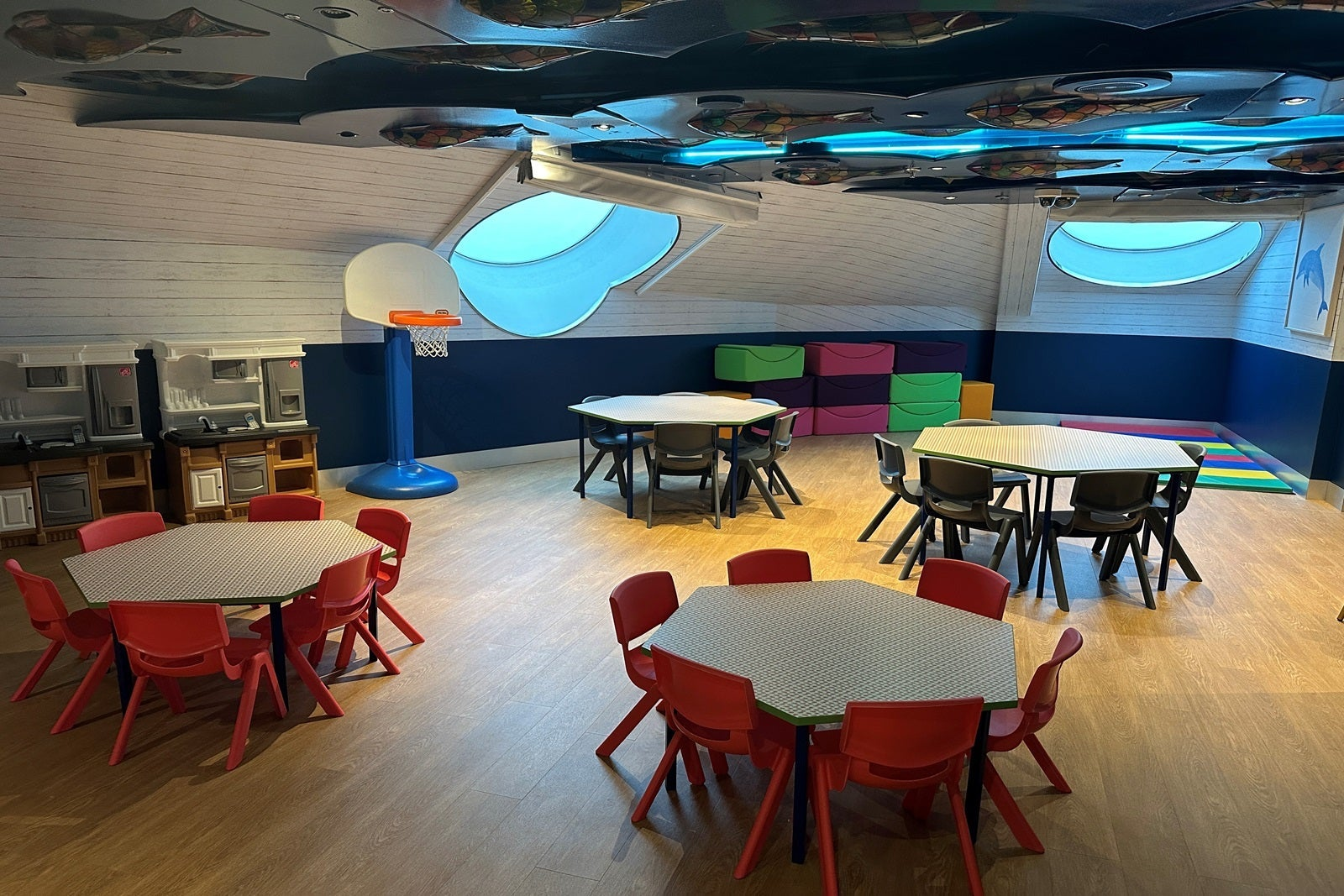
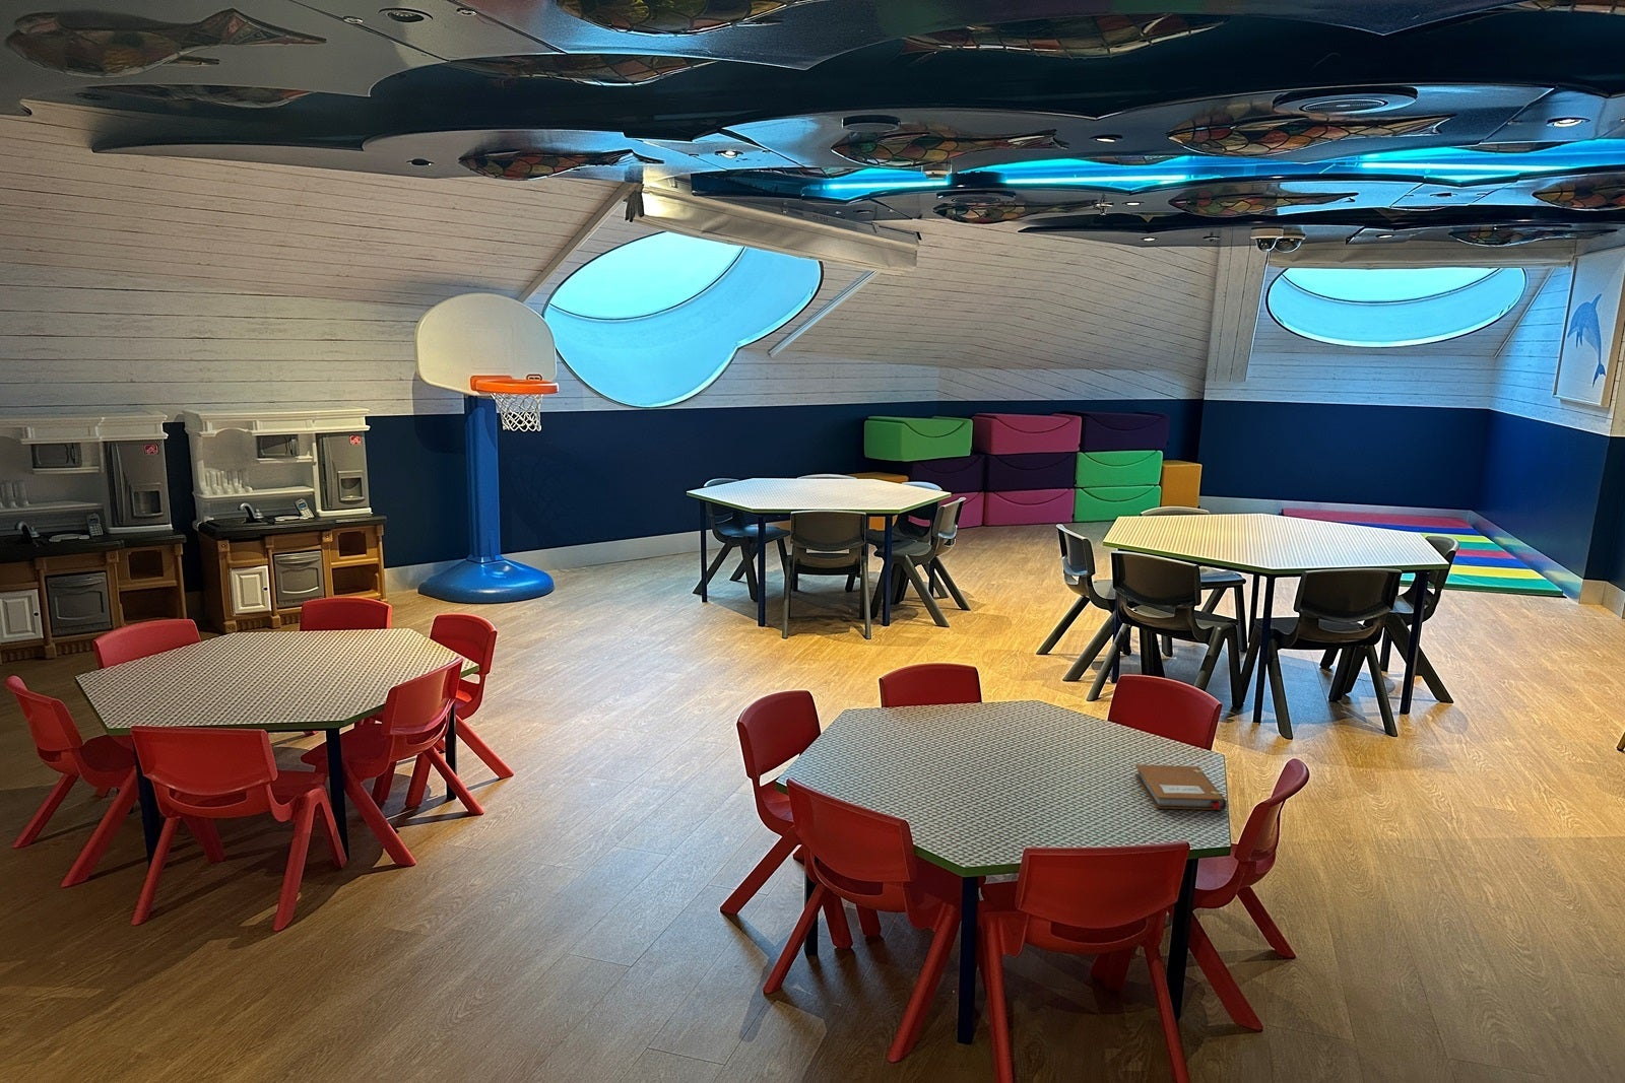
+ notebook [1133,763,1228,811]
